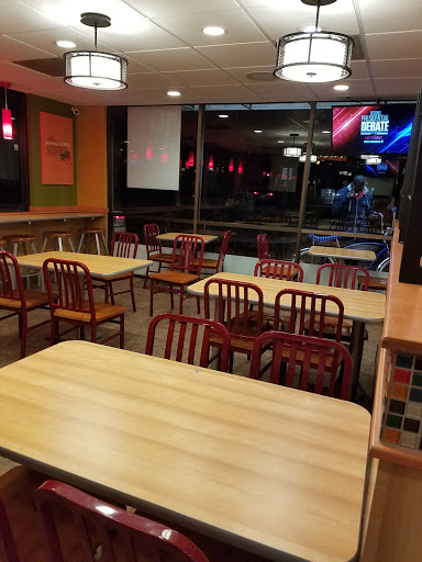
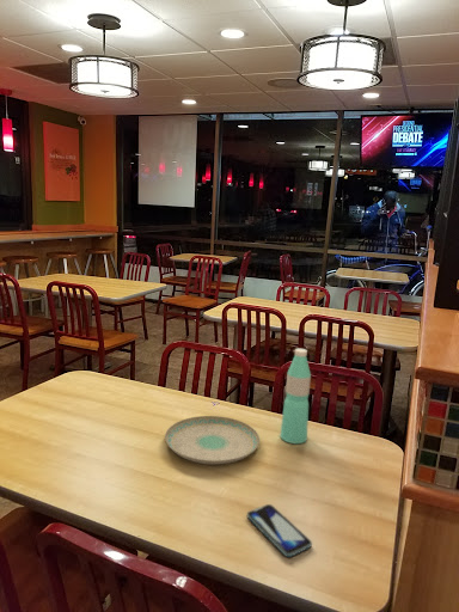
+ smartphone [246,503,313,558]
+ water bottle [279,348,312,445]
+ plate [164,415,261,465]
